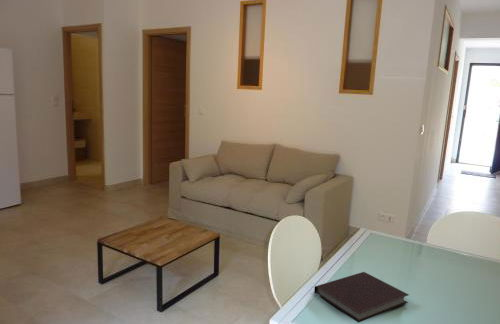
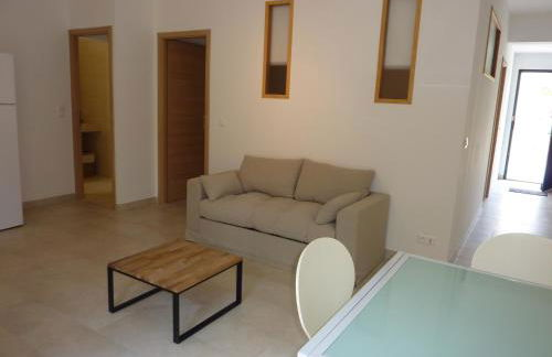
- notebook [313,271,410,324]
